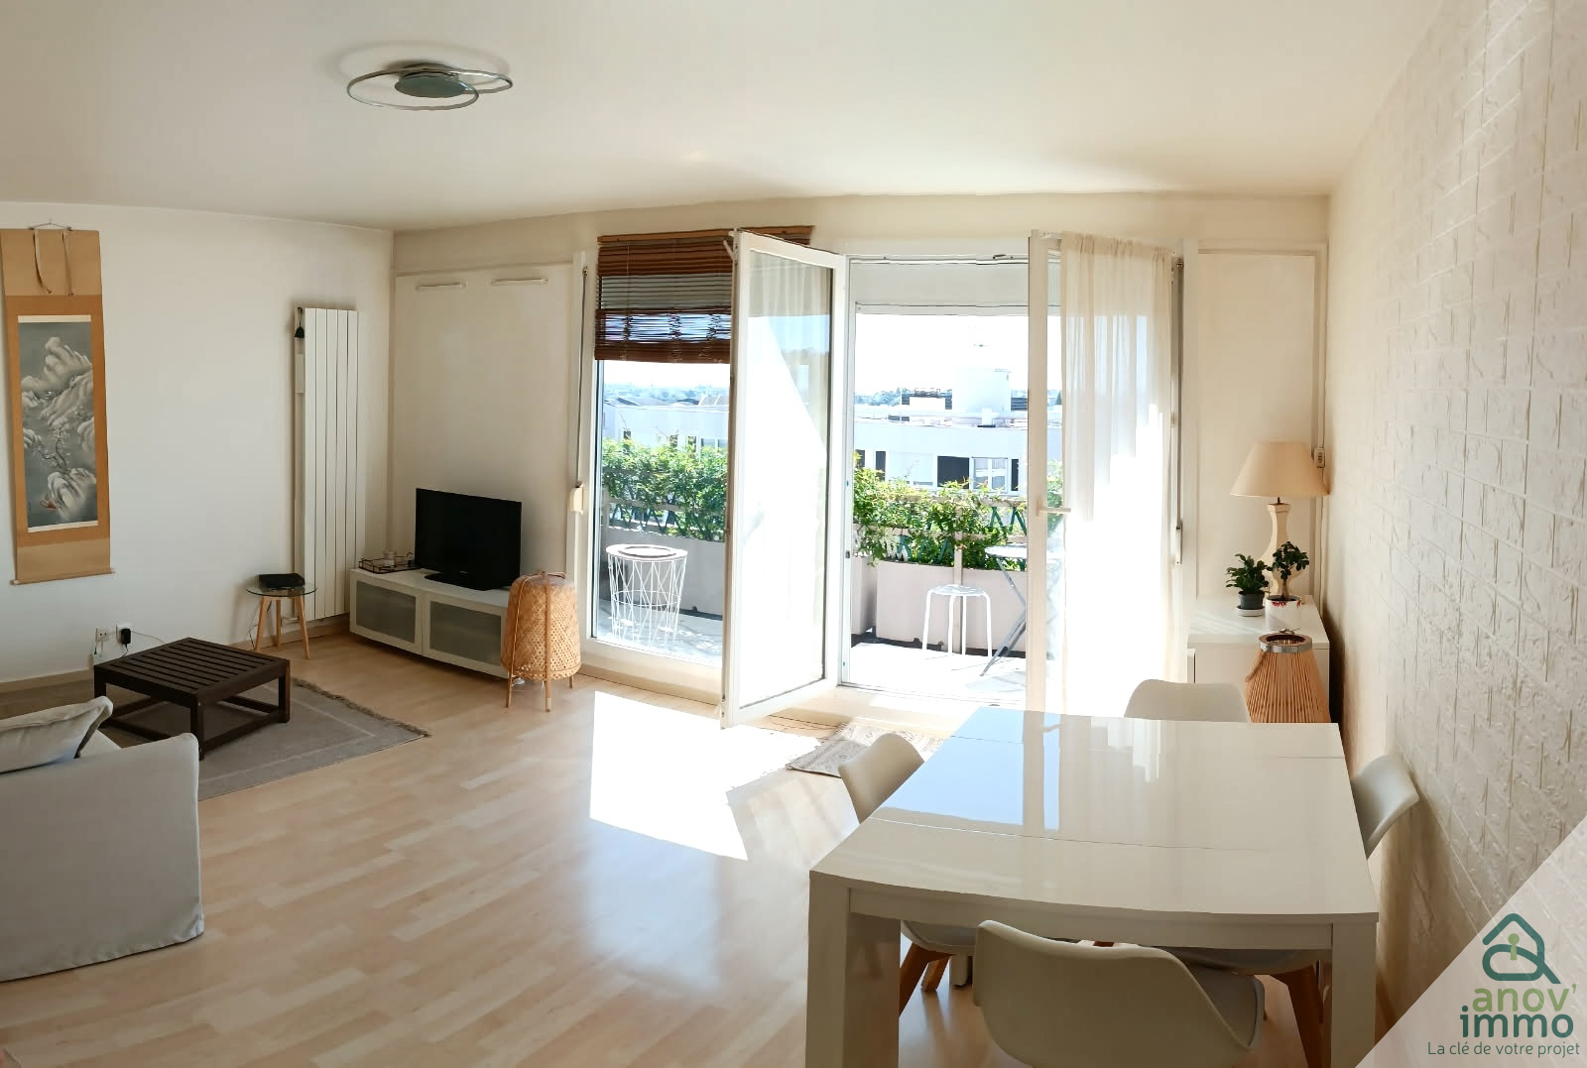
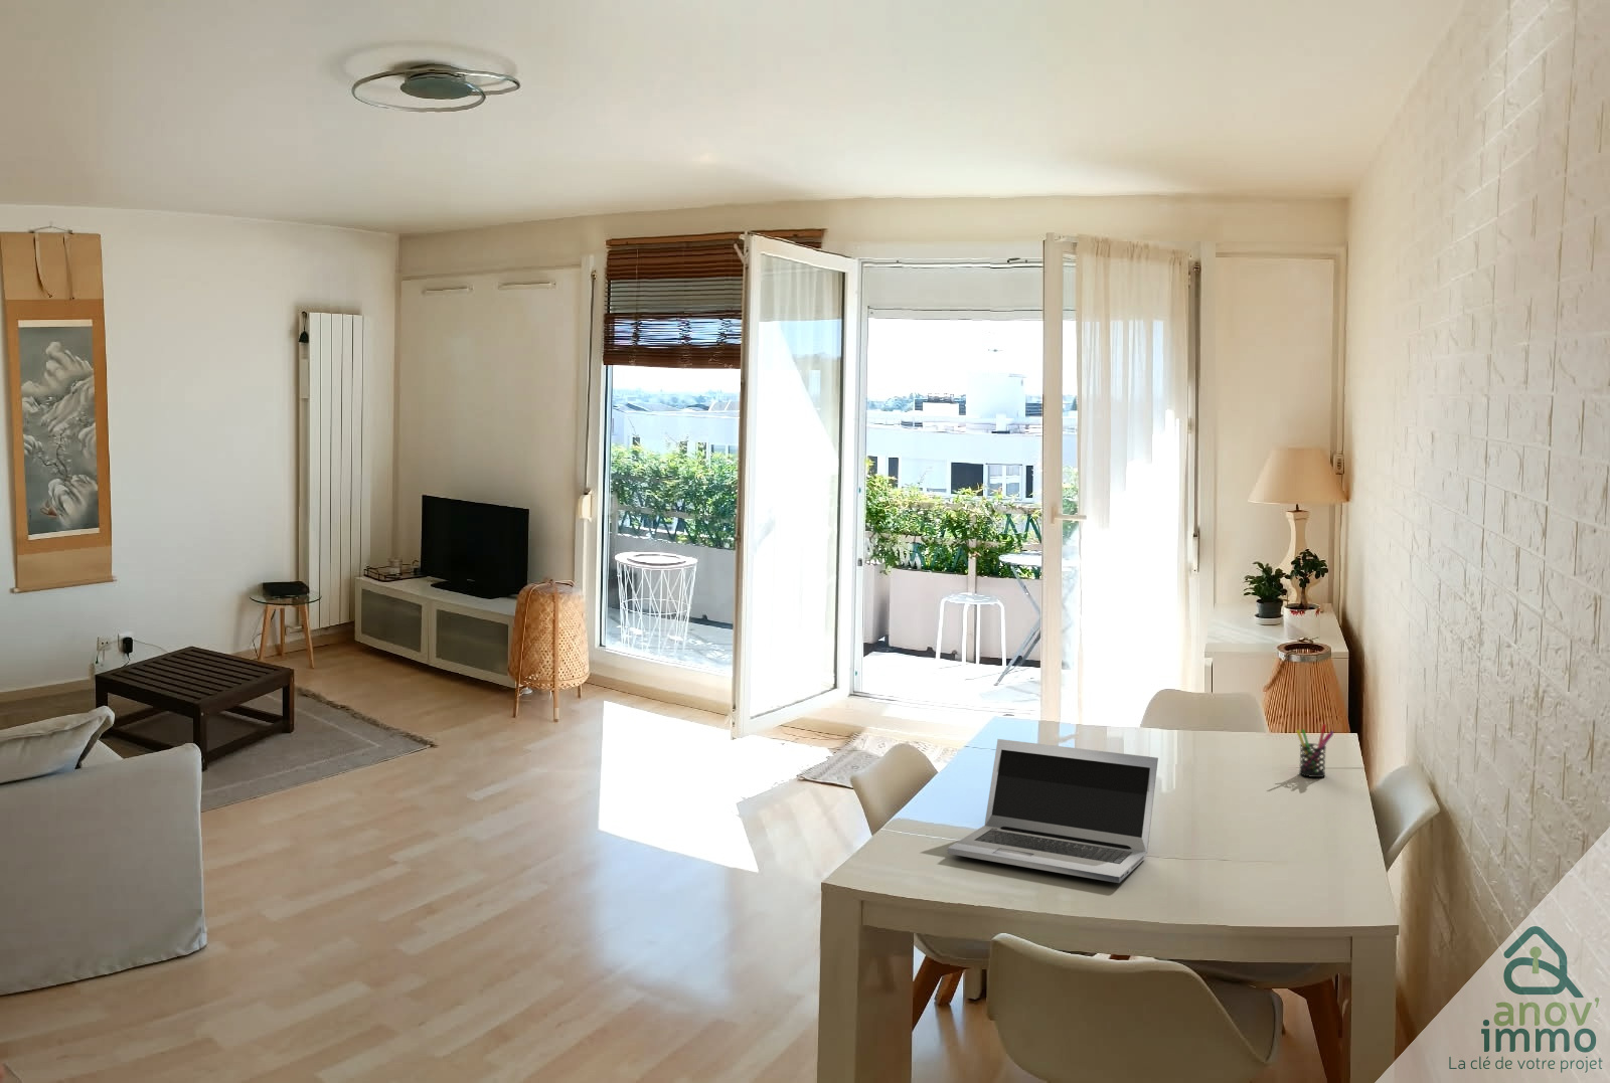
+ laptop [947,739,1159,884]
+ pen holder [1295,723,1335,778]
